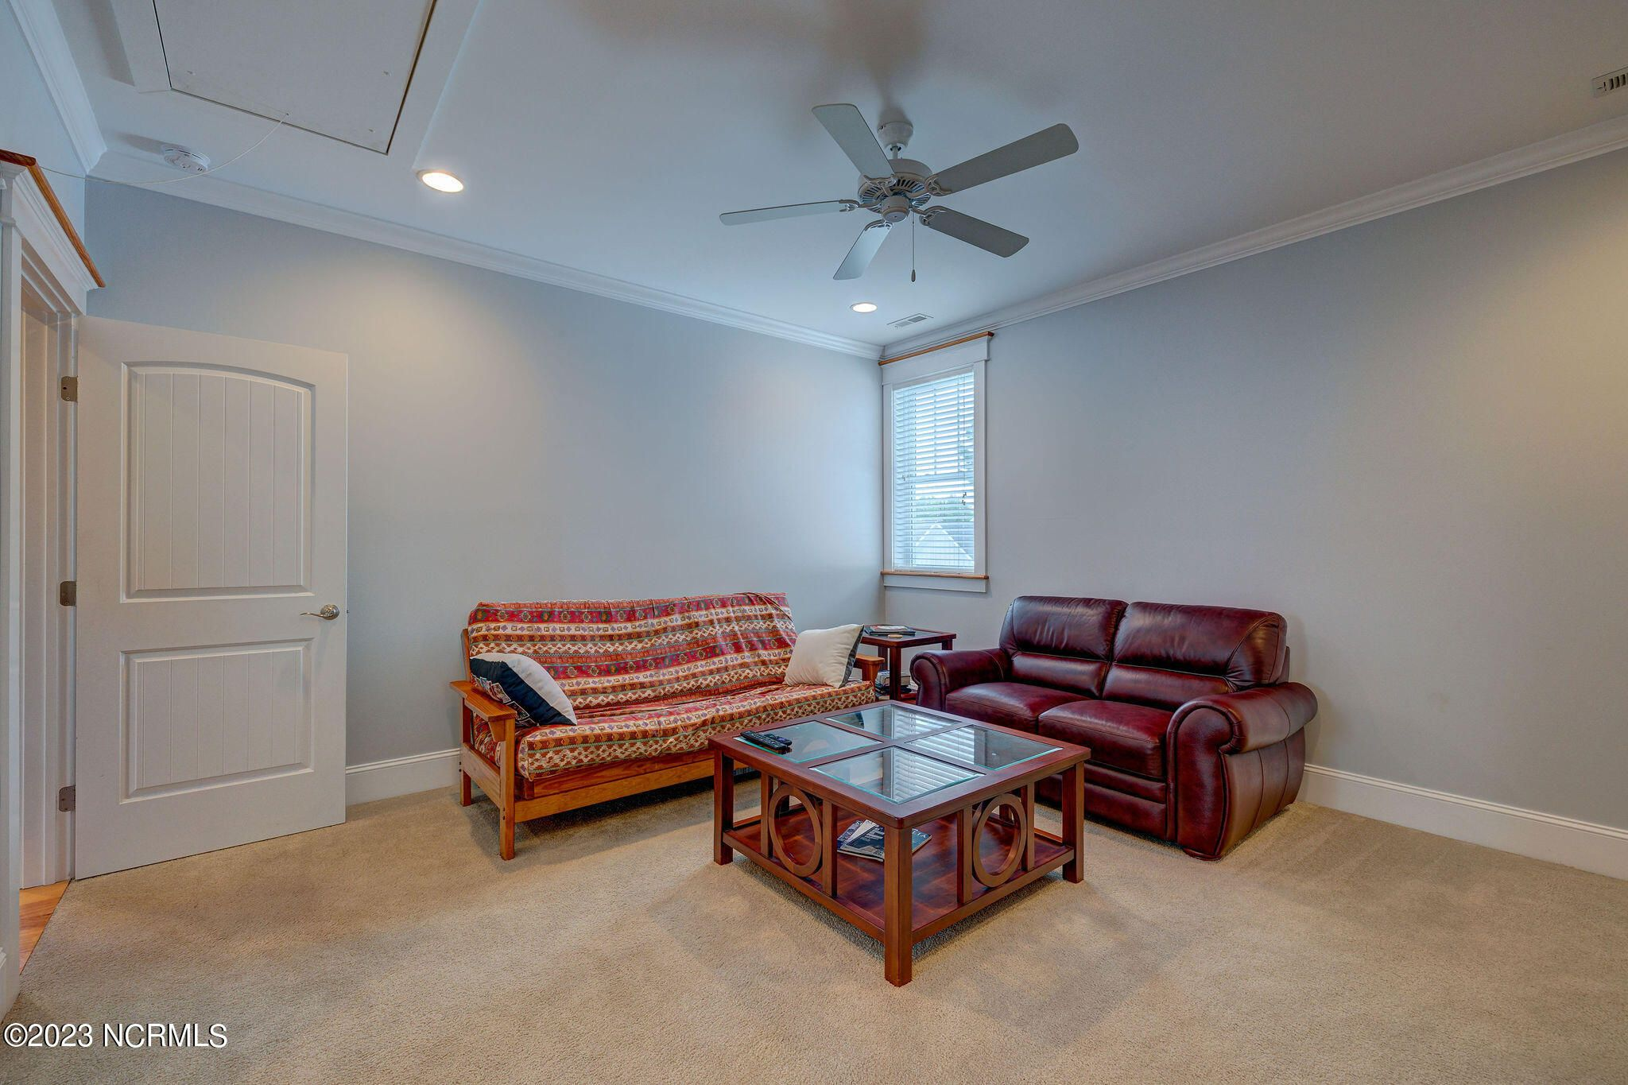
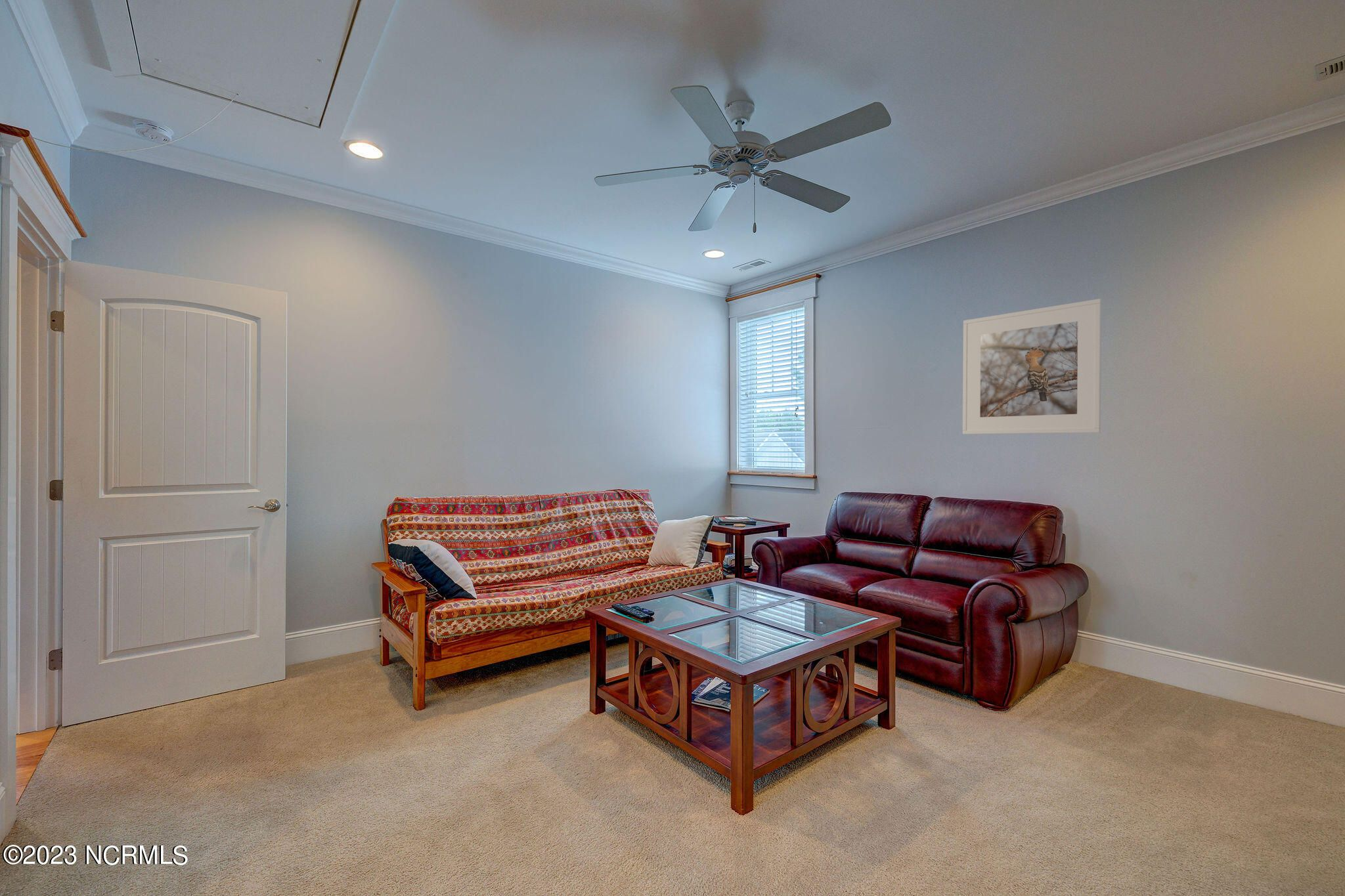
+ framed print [962,298,1102,435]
